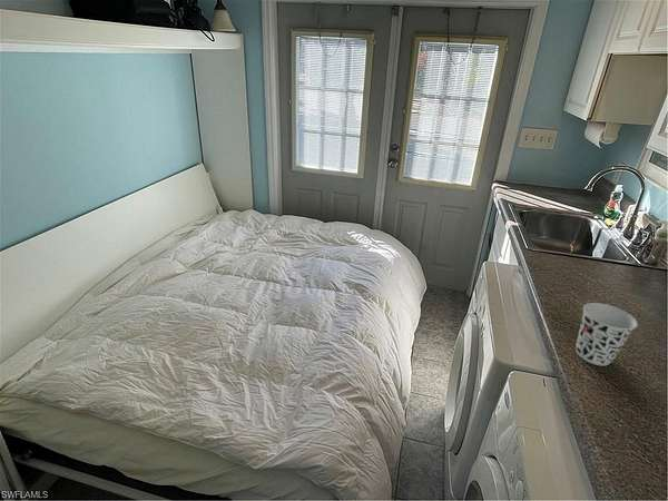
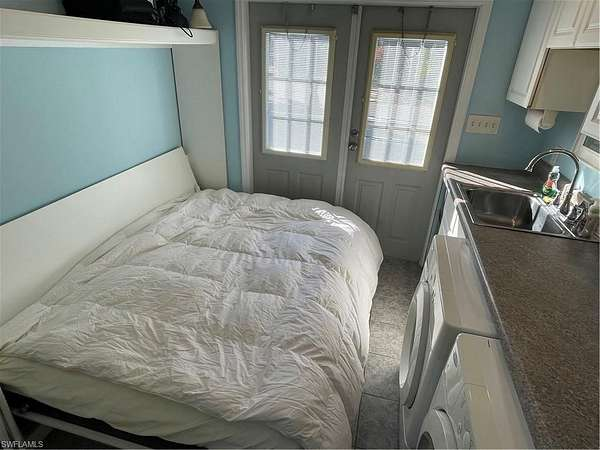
- cup [574,302,639,367]
